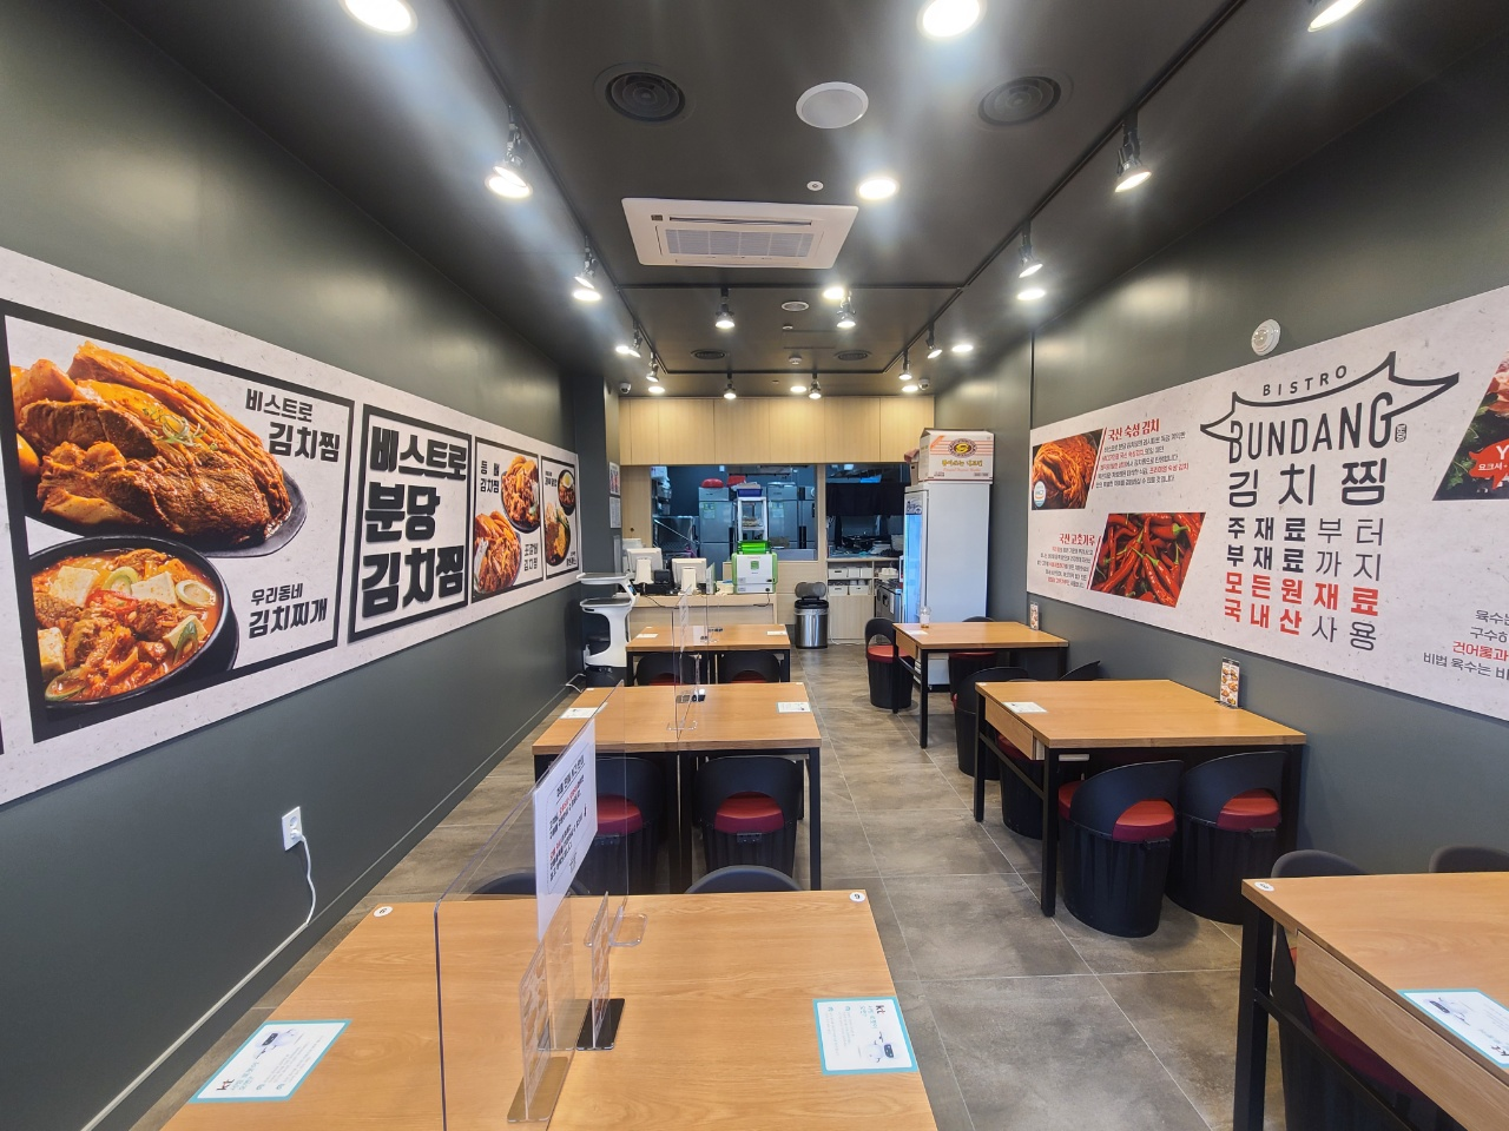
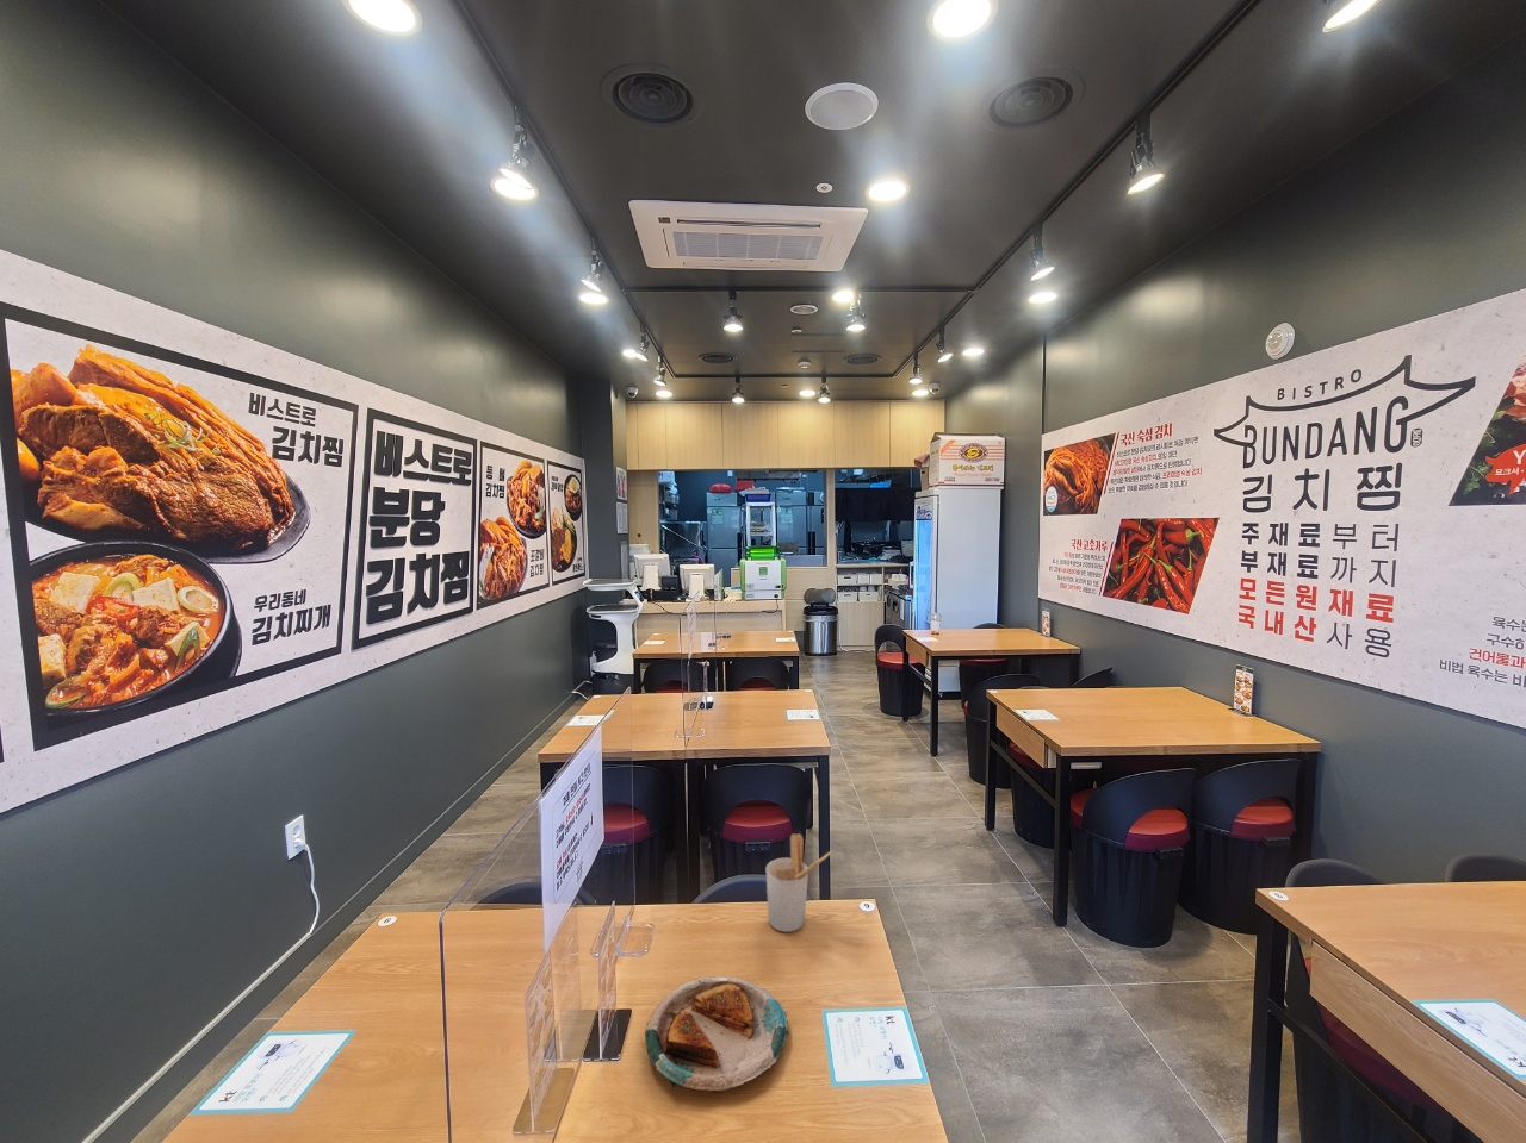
+ utensil holder [765,832,834,933]
+ plate [644,975,791,1093]
